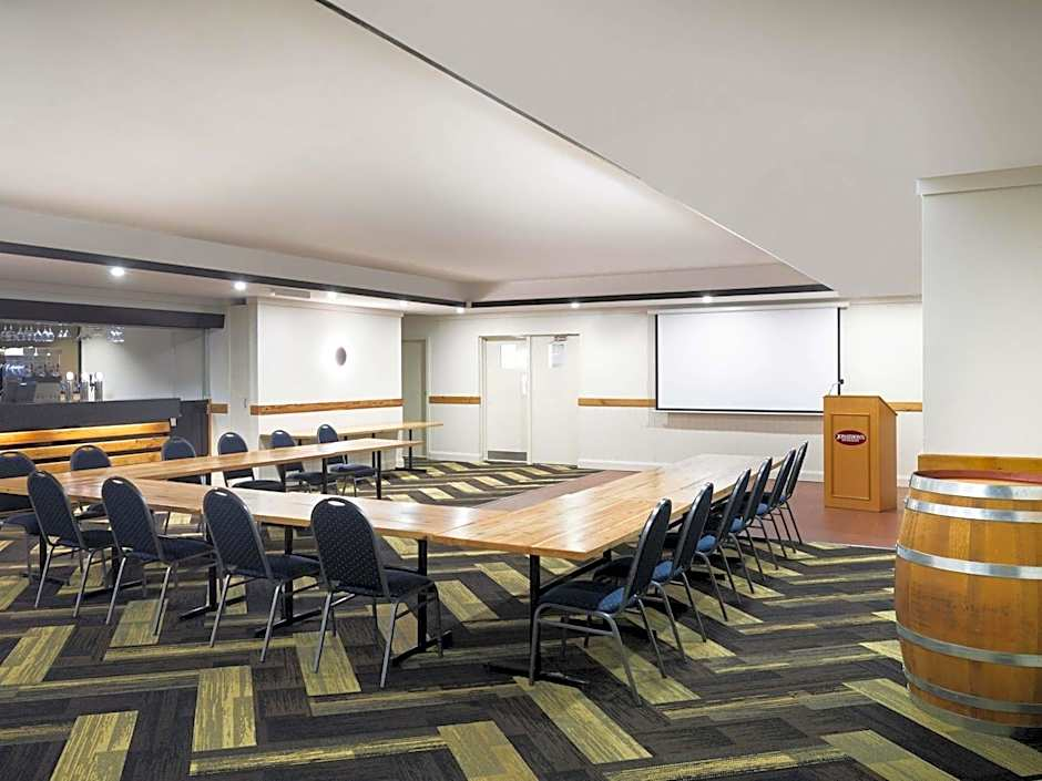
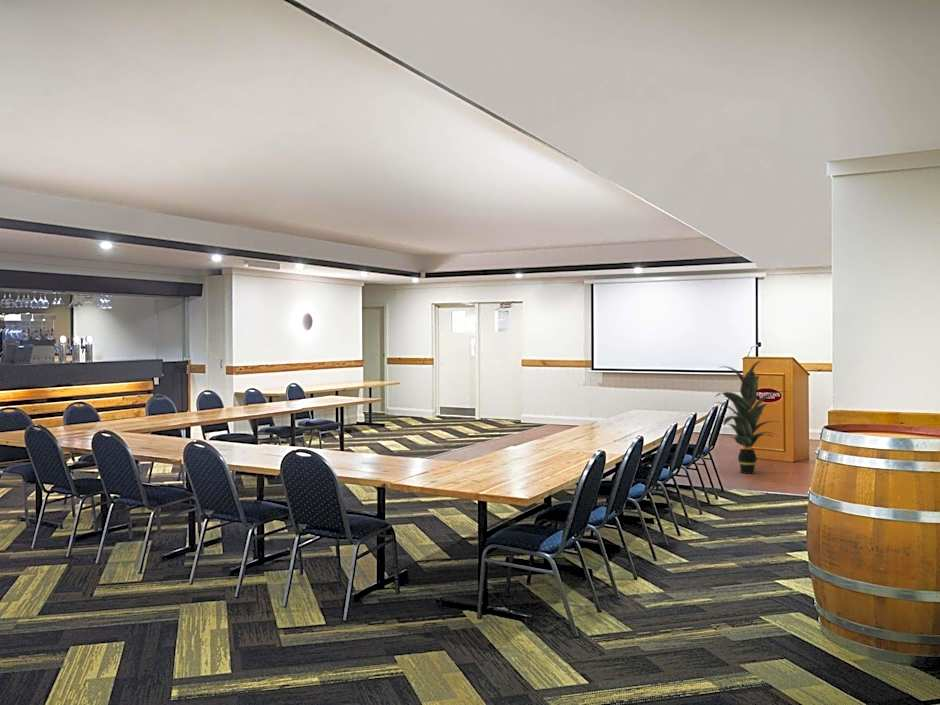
+ indoor plant [714,360,793,475]
